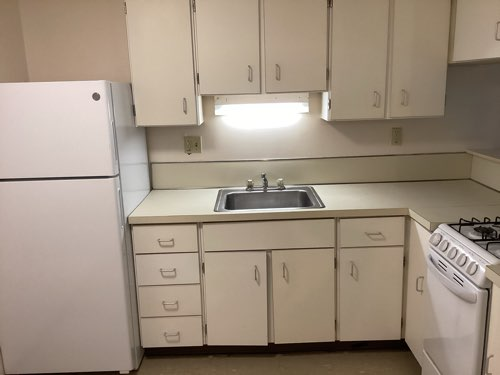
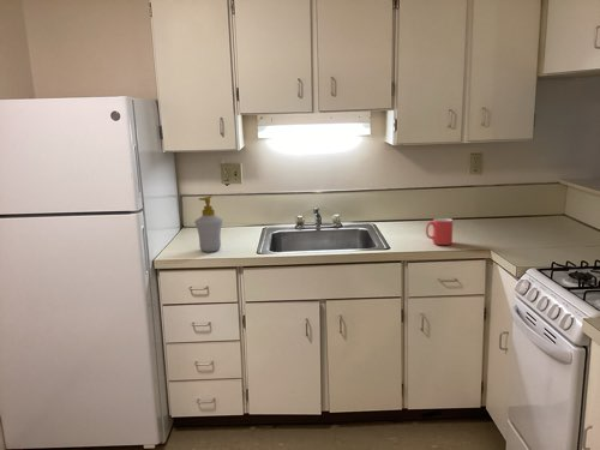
+ mug [425,217,454,246]
+ soap bottle [193,196,224,253]
